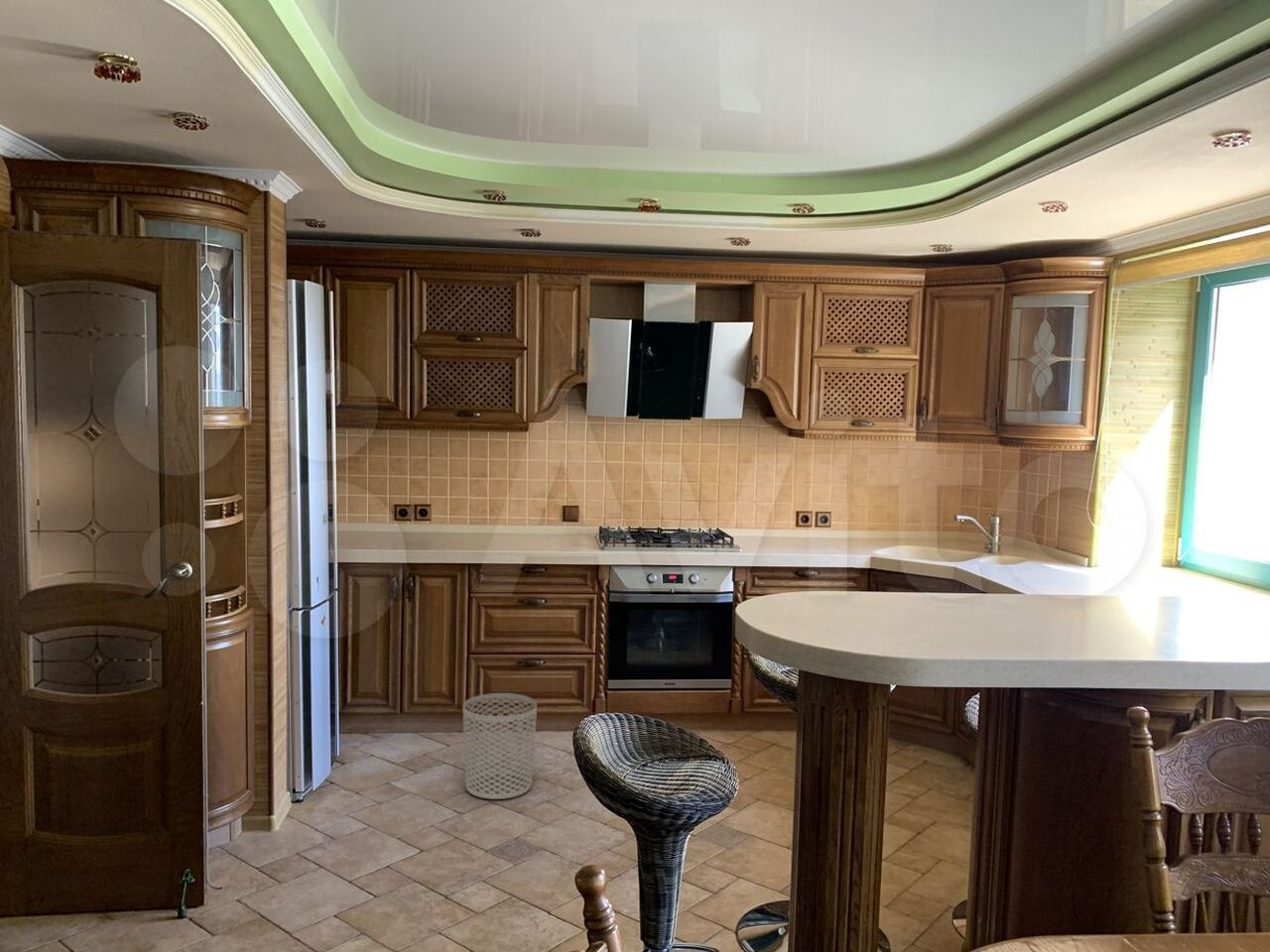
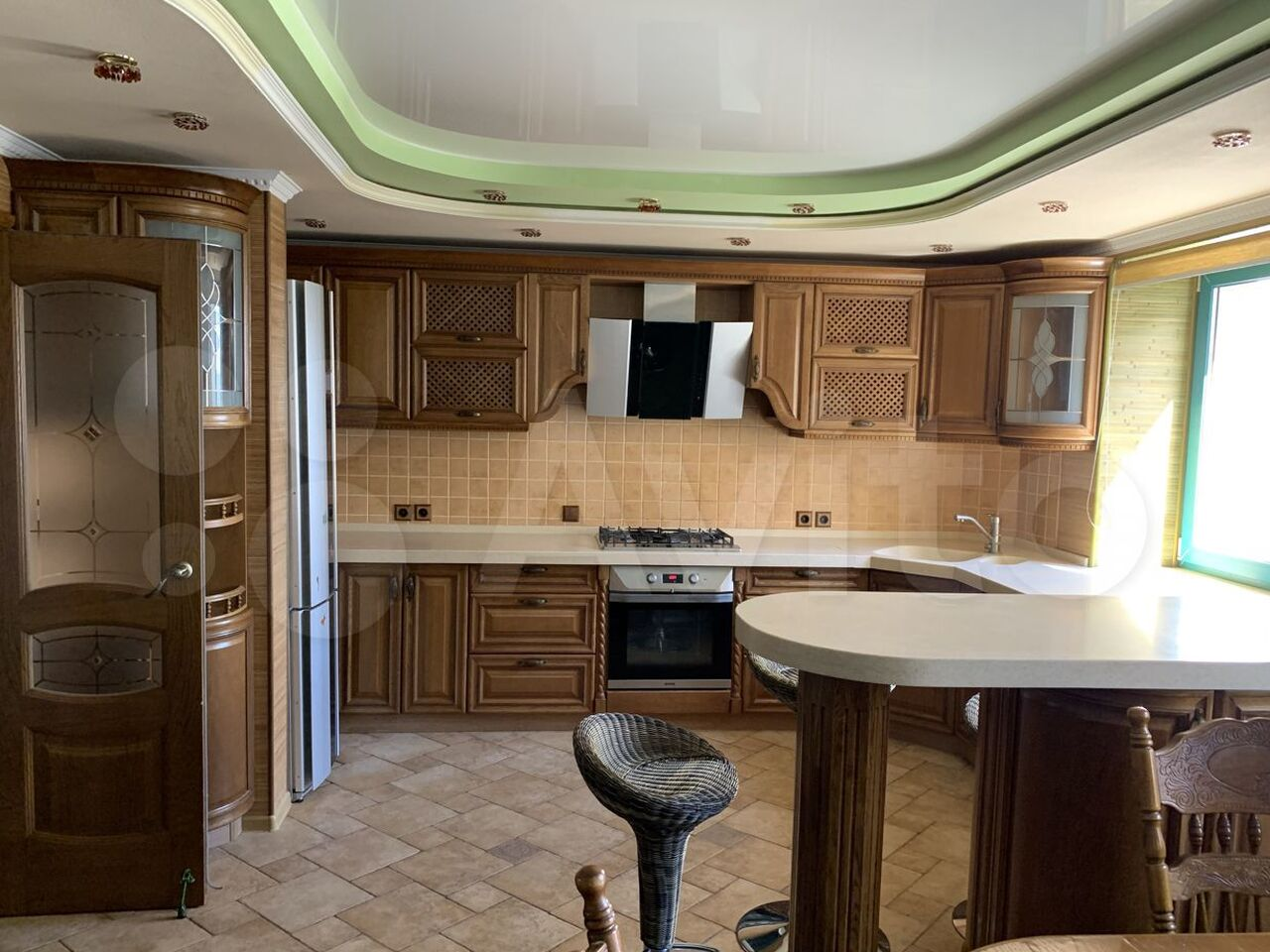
- waste bin [462,692,538,800]
